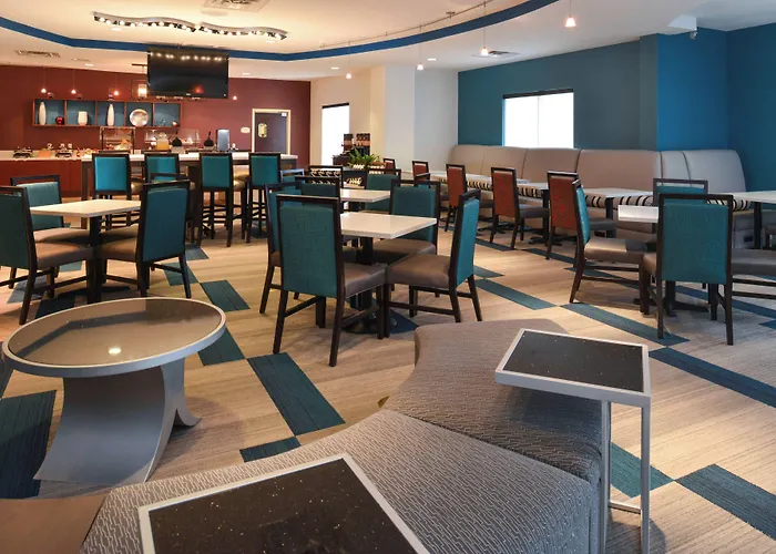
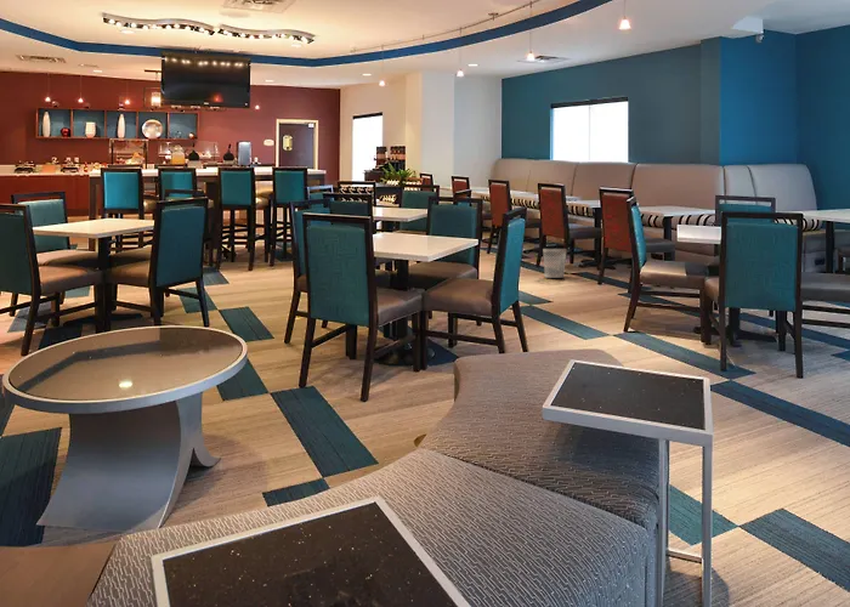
+ wastebasket [542,248,568,279]
